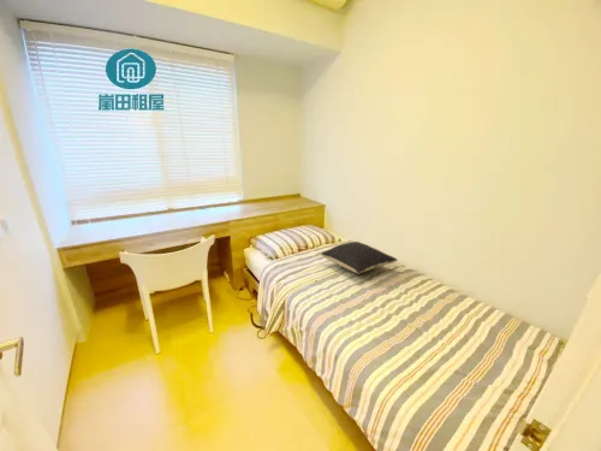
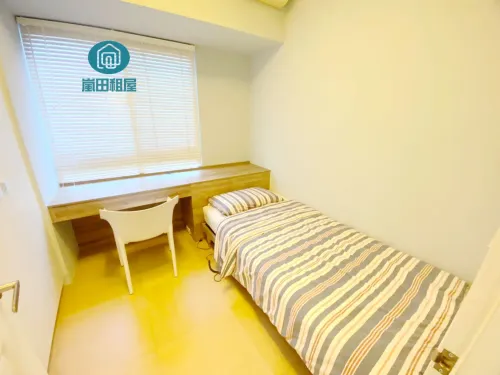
- pillow [320,241,399,274]
